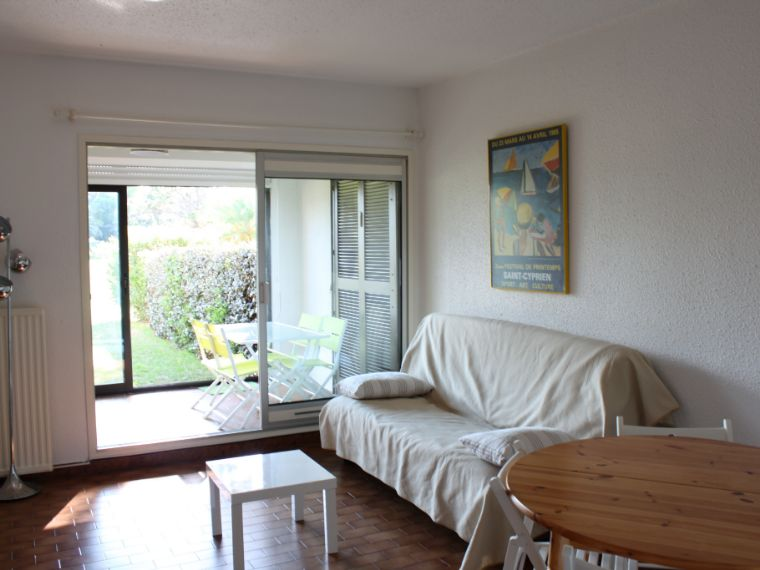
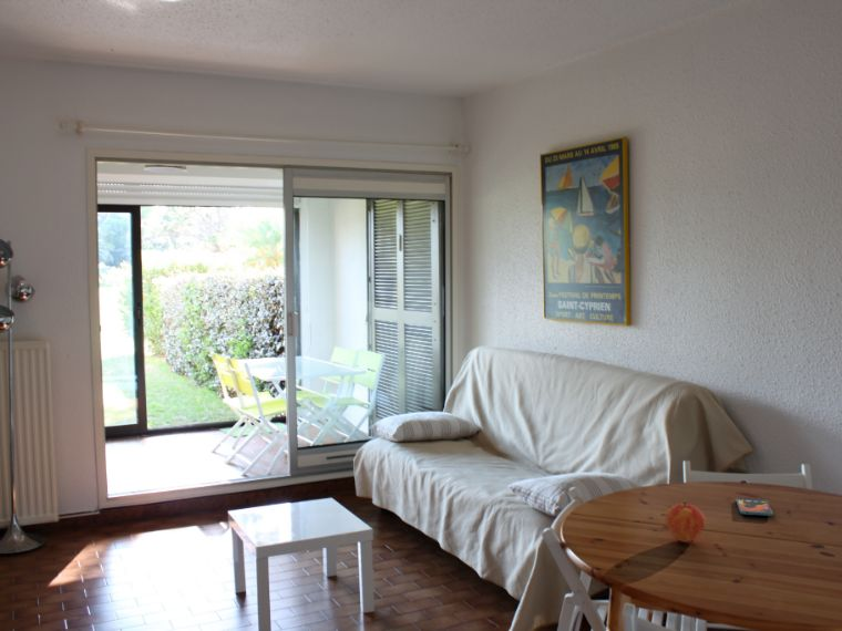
+ fruit [664,500,707,544]
+ smartphone [736,497,774,517]
